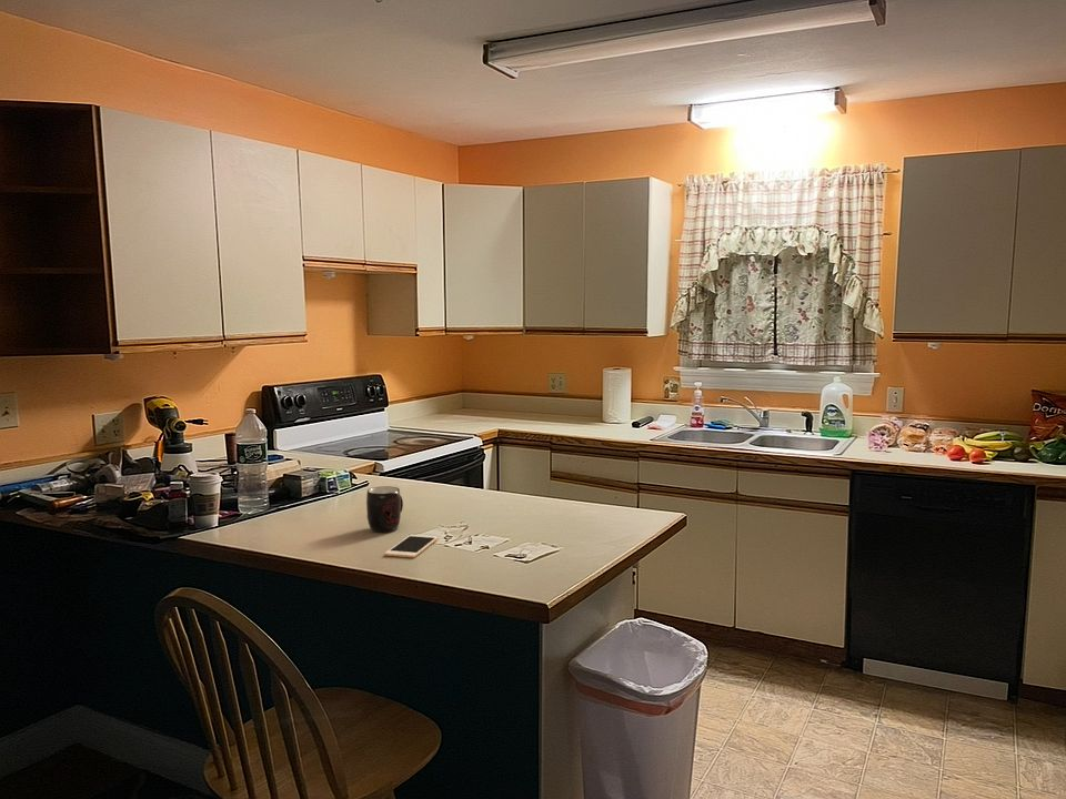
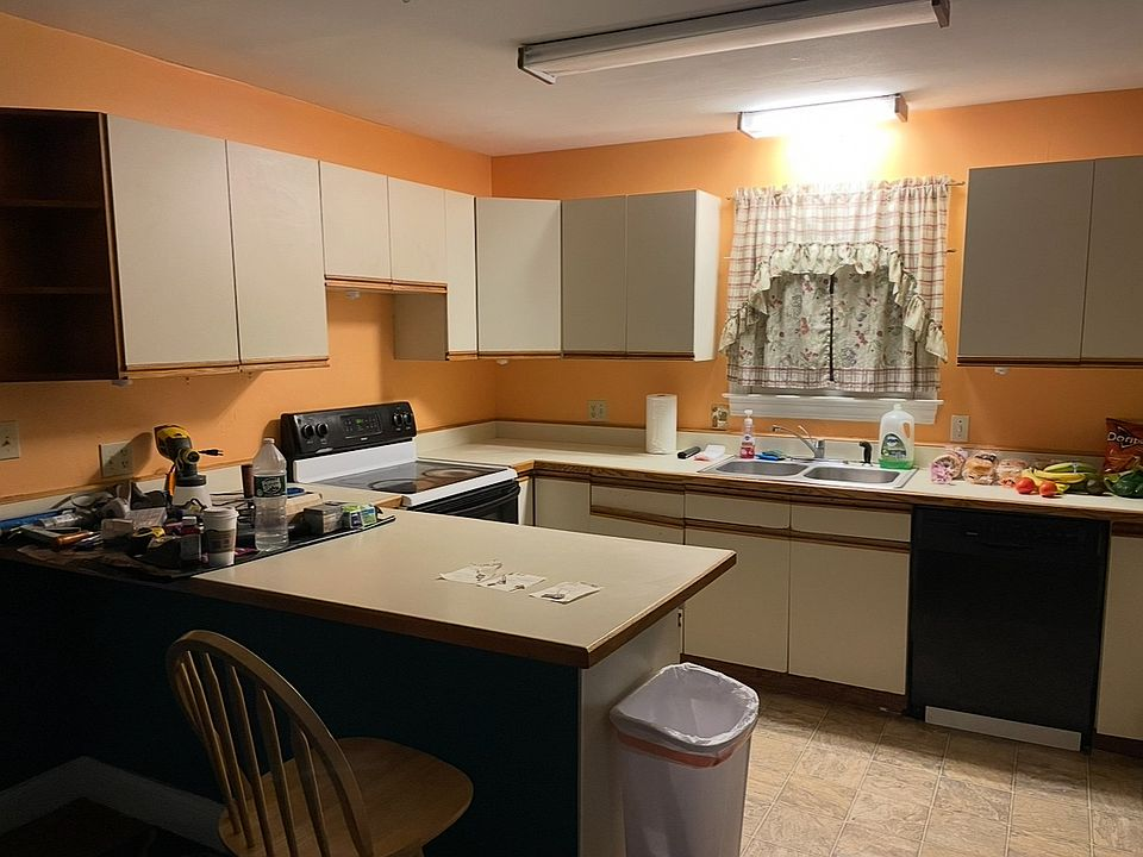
- cell phone [384,534,440,558]
- mug [365,485,404,534]
